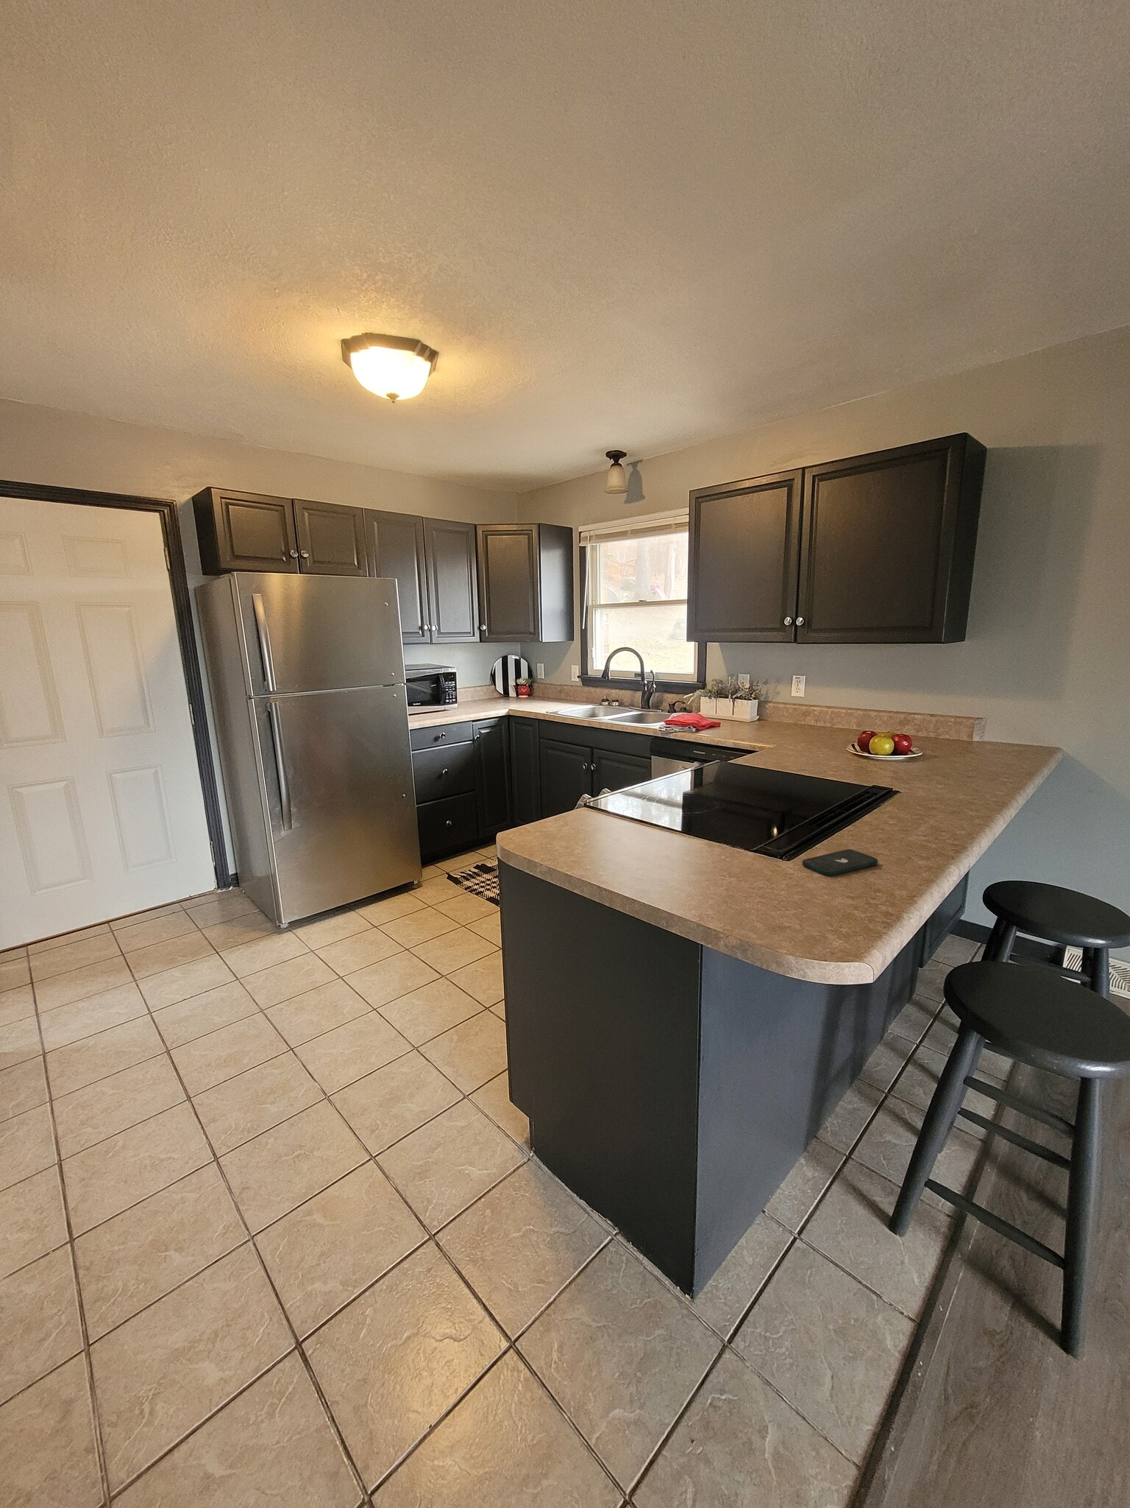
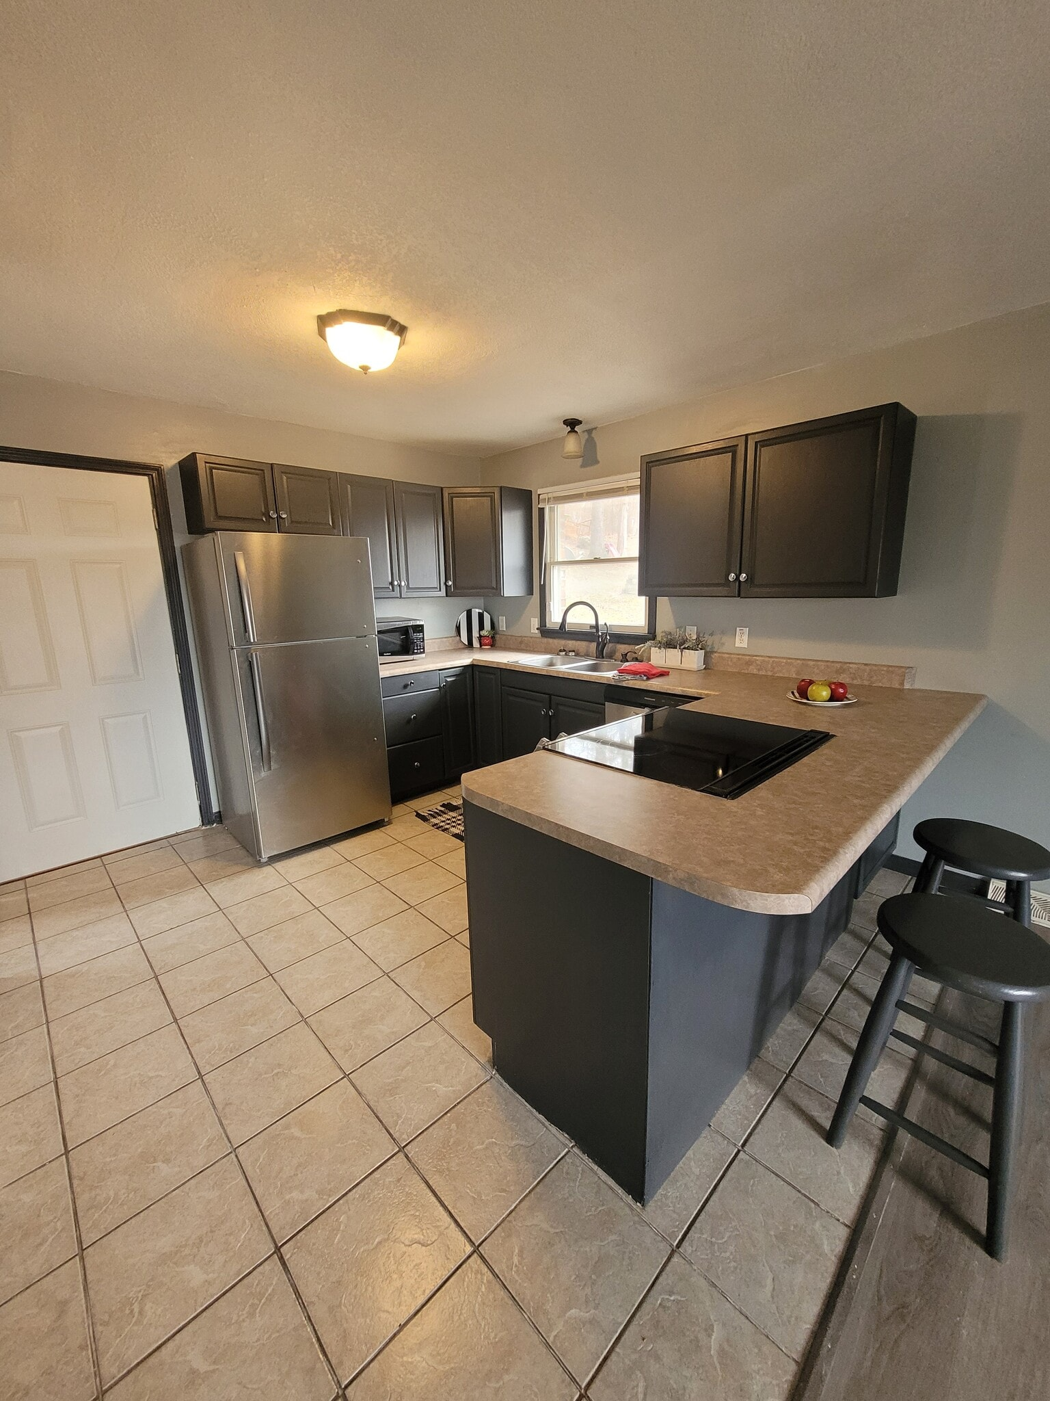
- smartphone [802,849,878,877]
